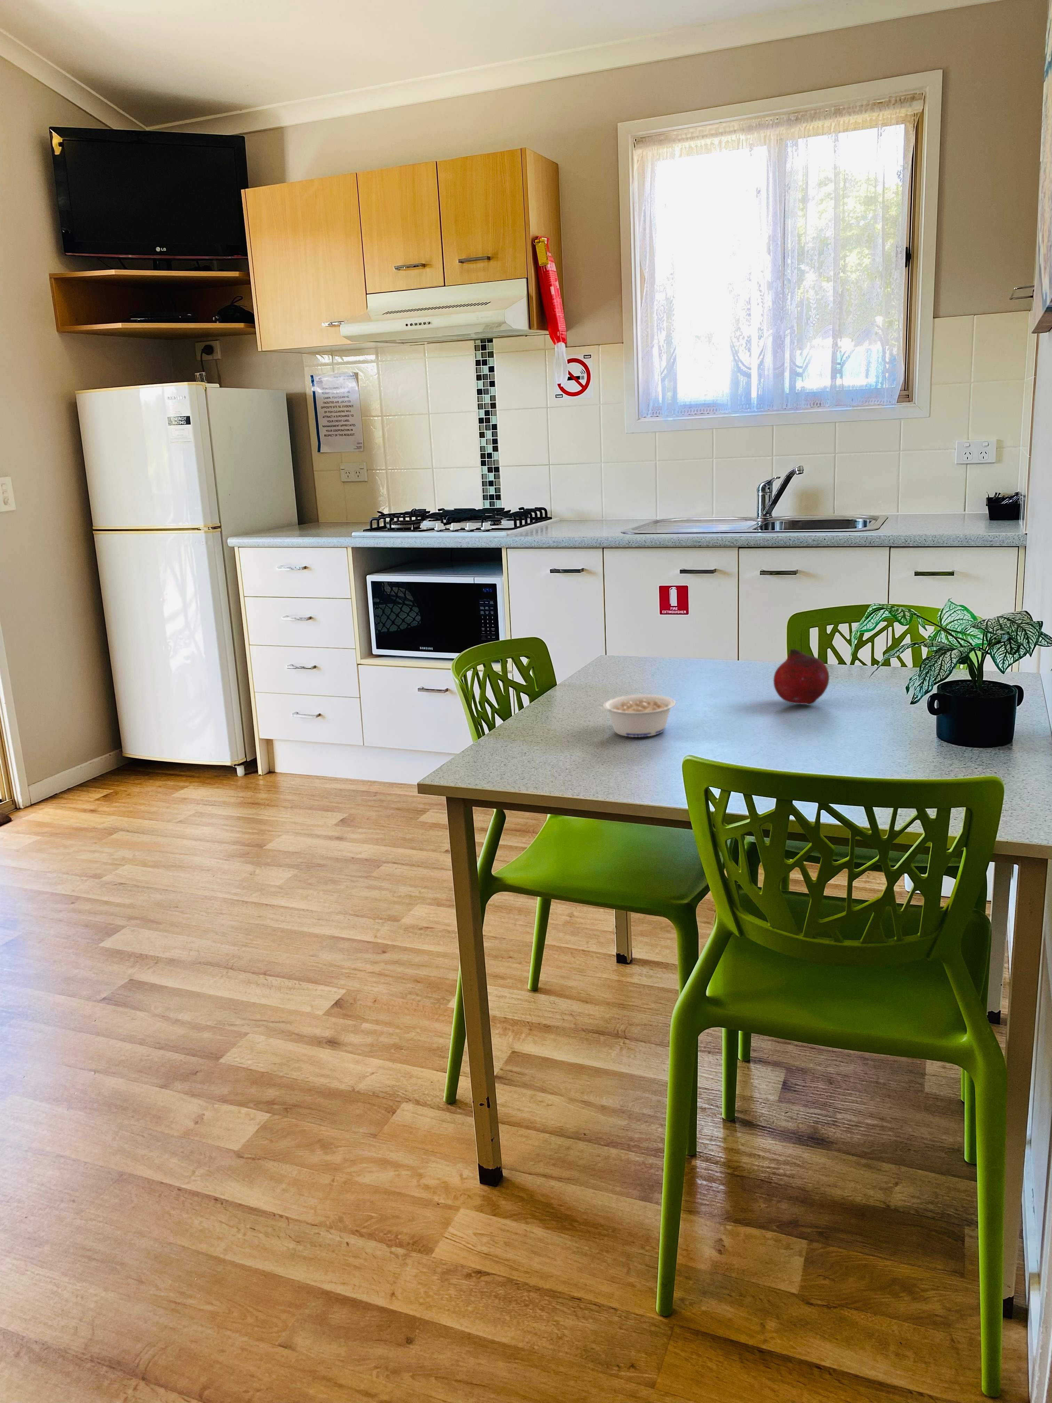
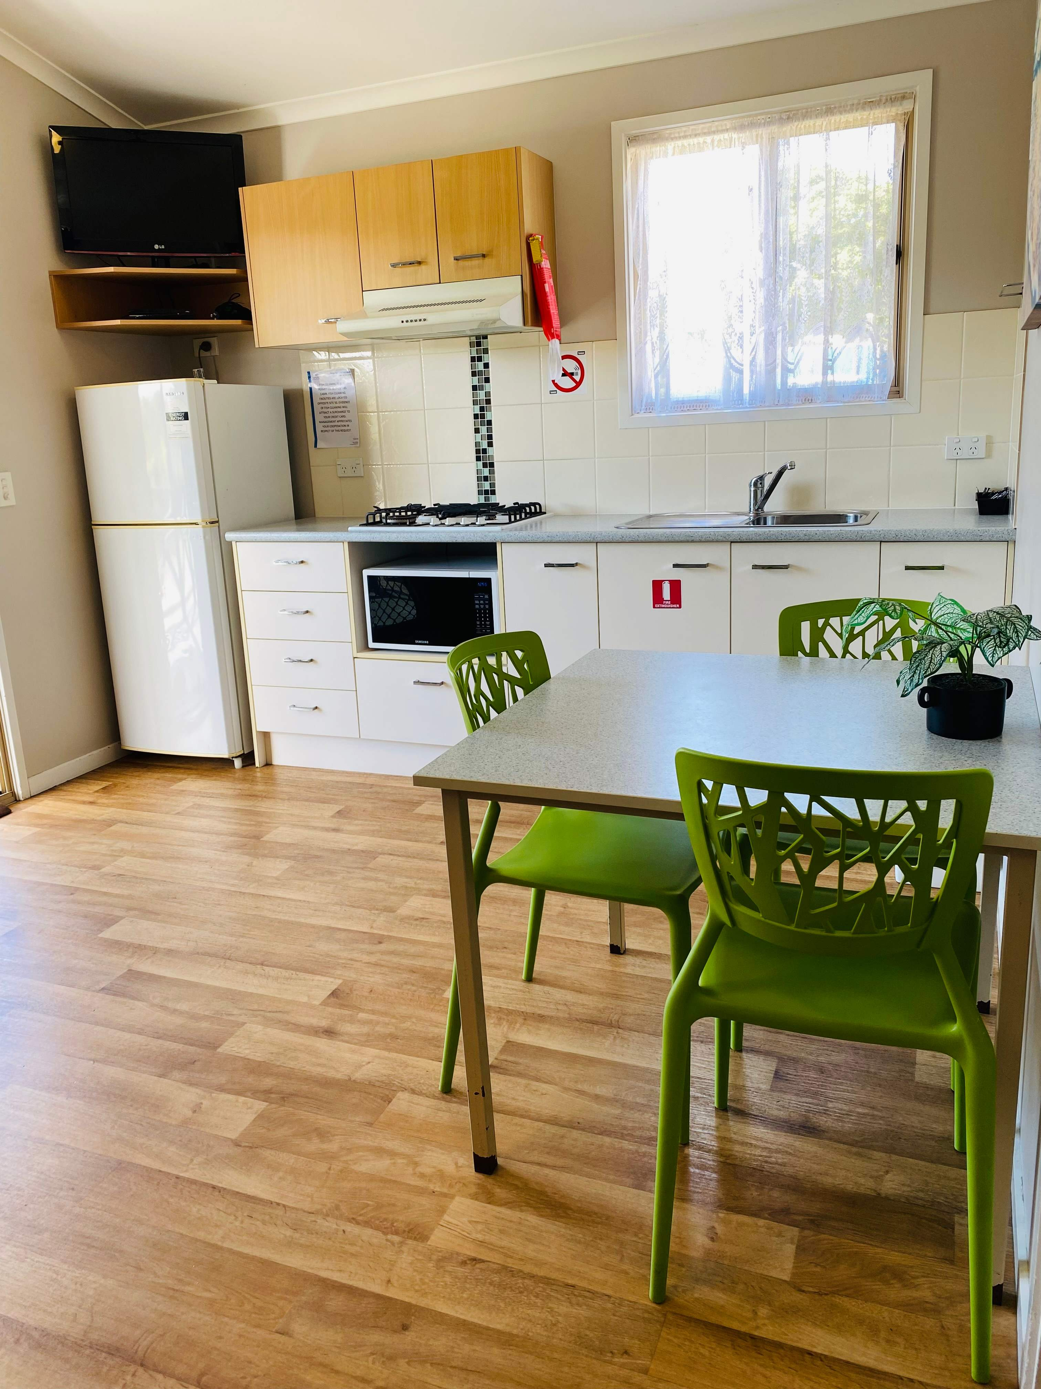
- fruit [774,648,830,705]
- legume [595,694,676,737]
